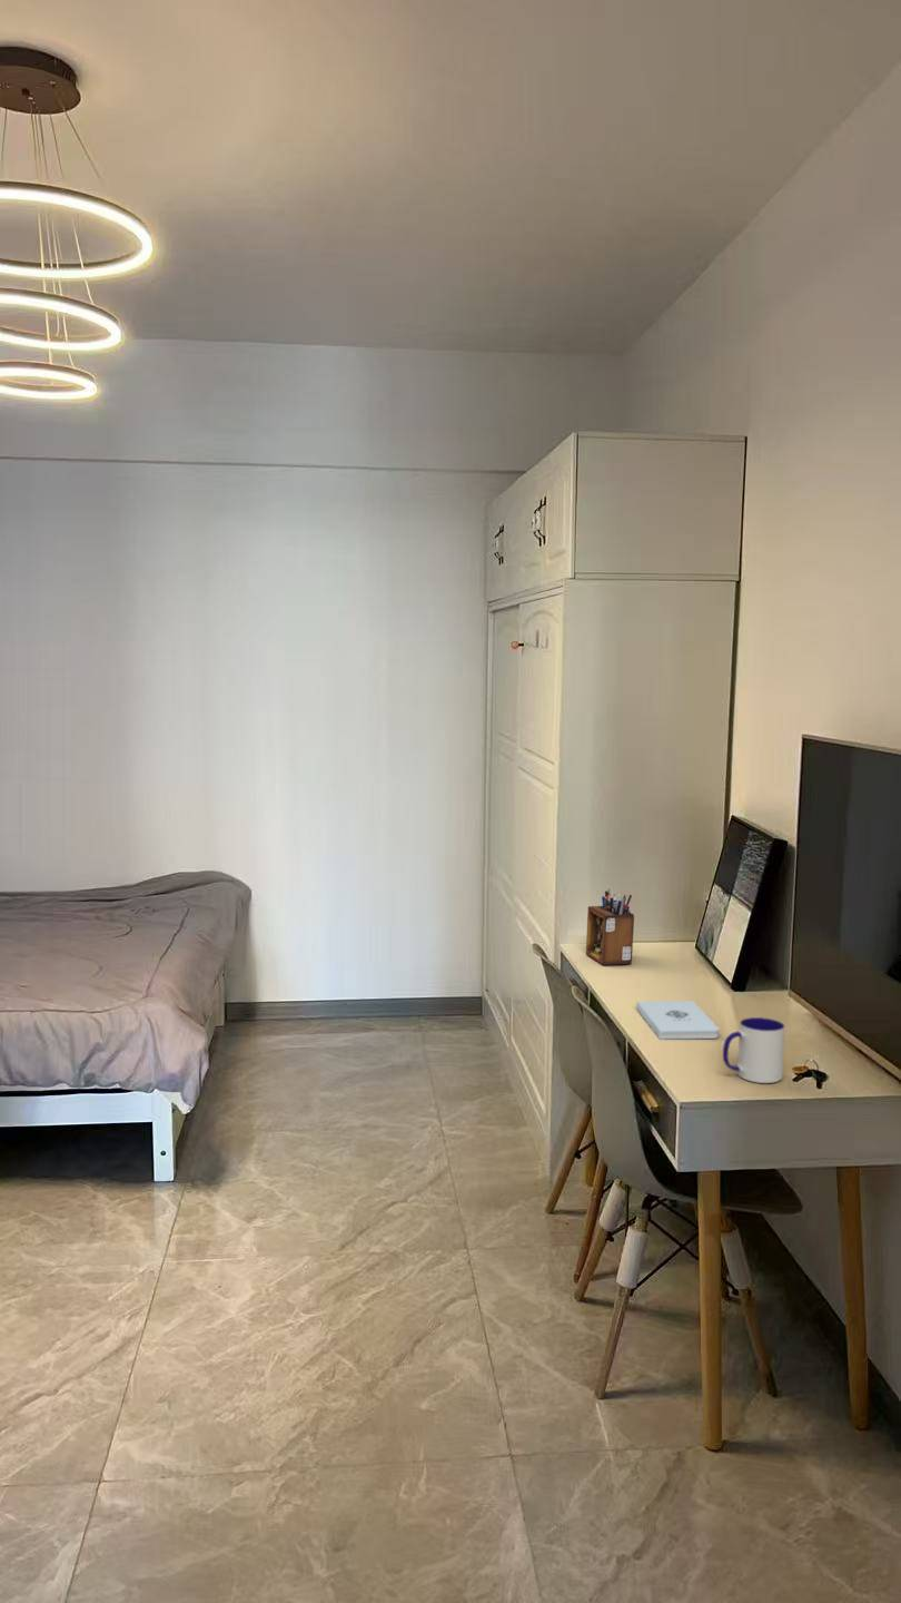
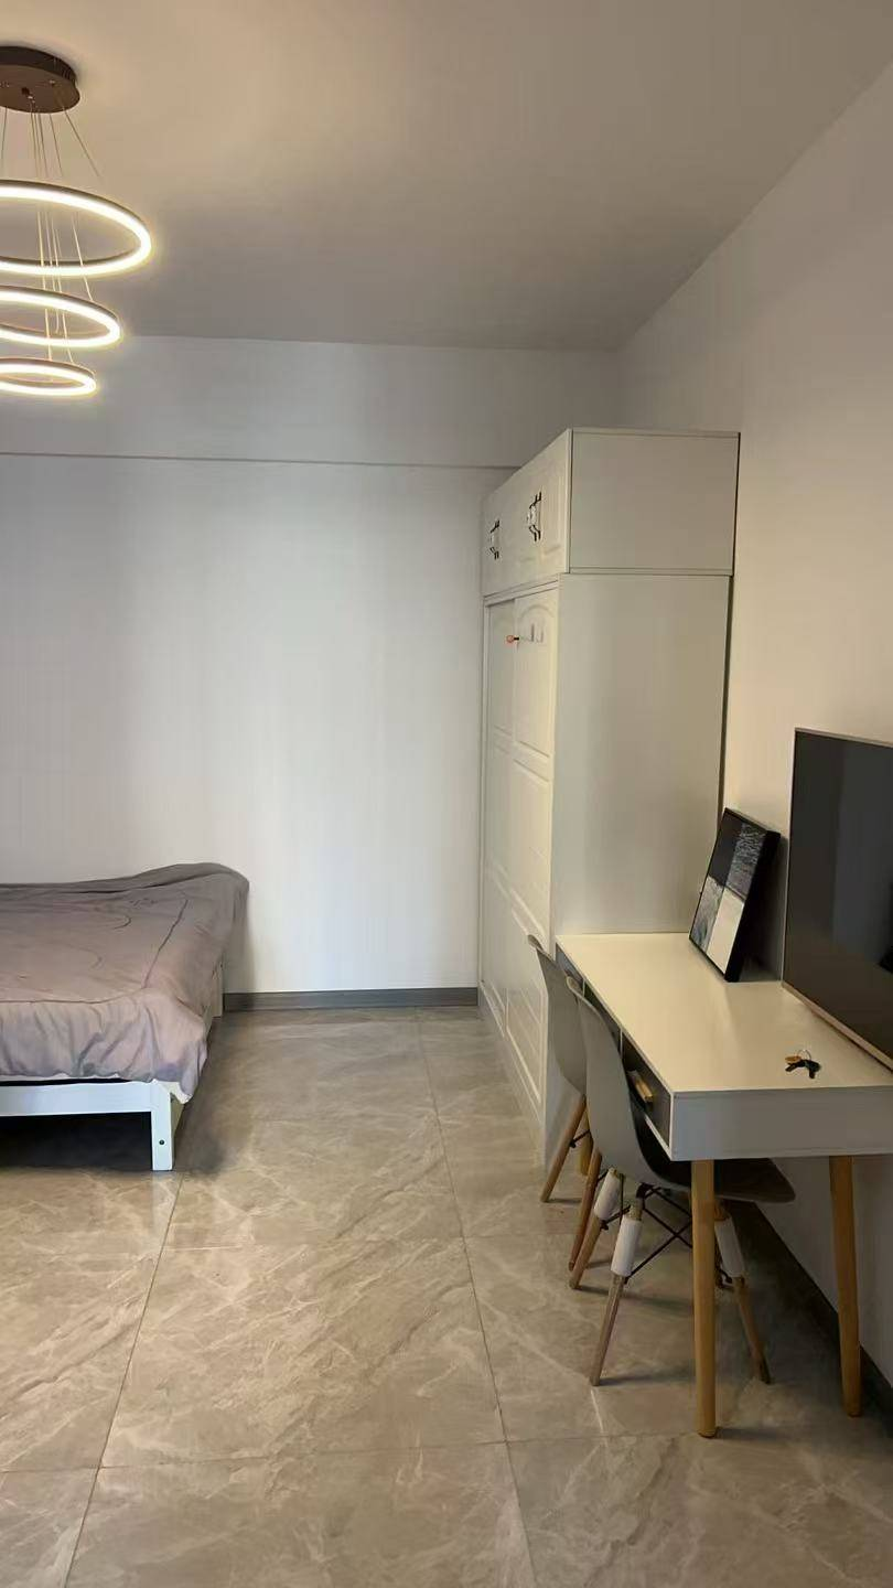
- mug [722,1016,785,1084]
- desk organizer [585,887,635,966]
- notepad [635,1000,720,1040]
